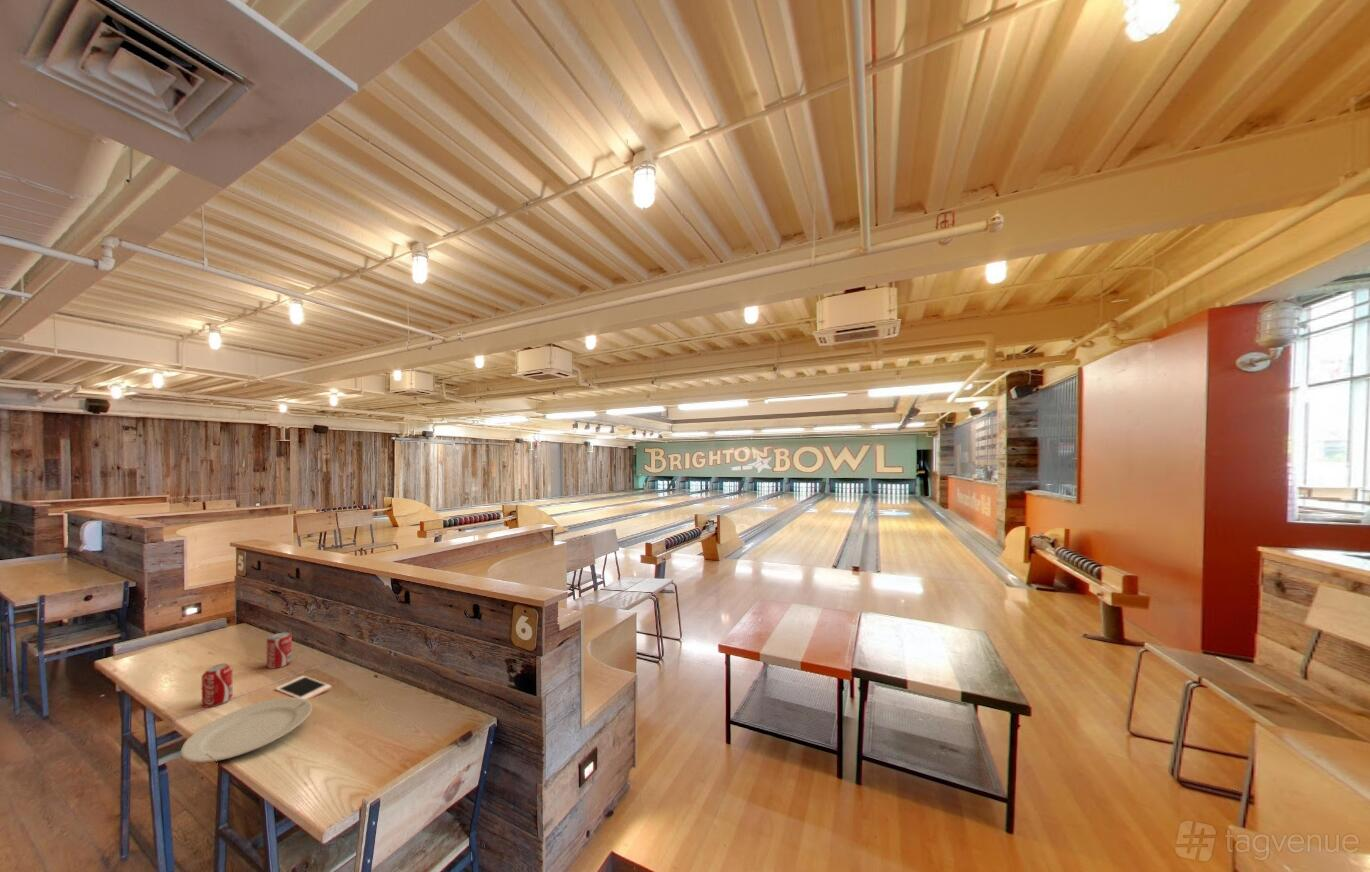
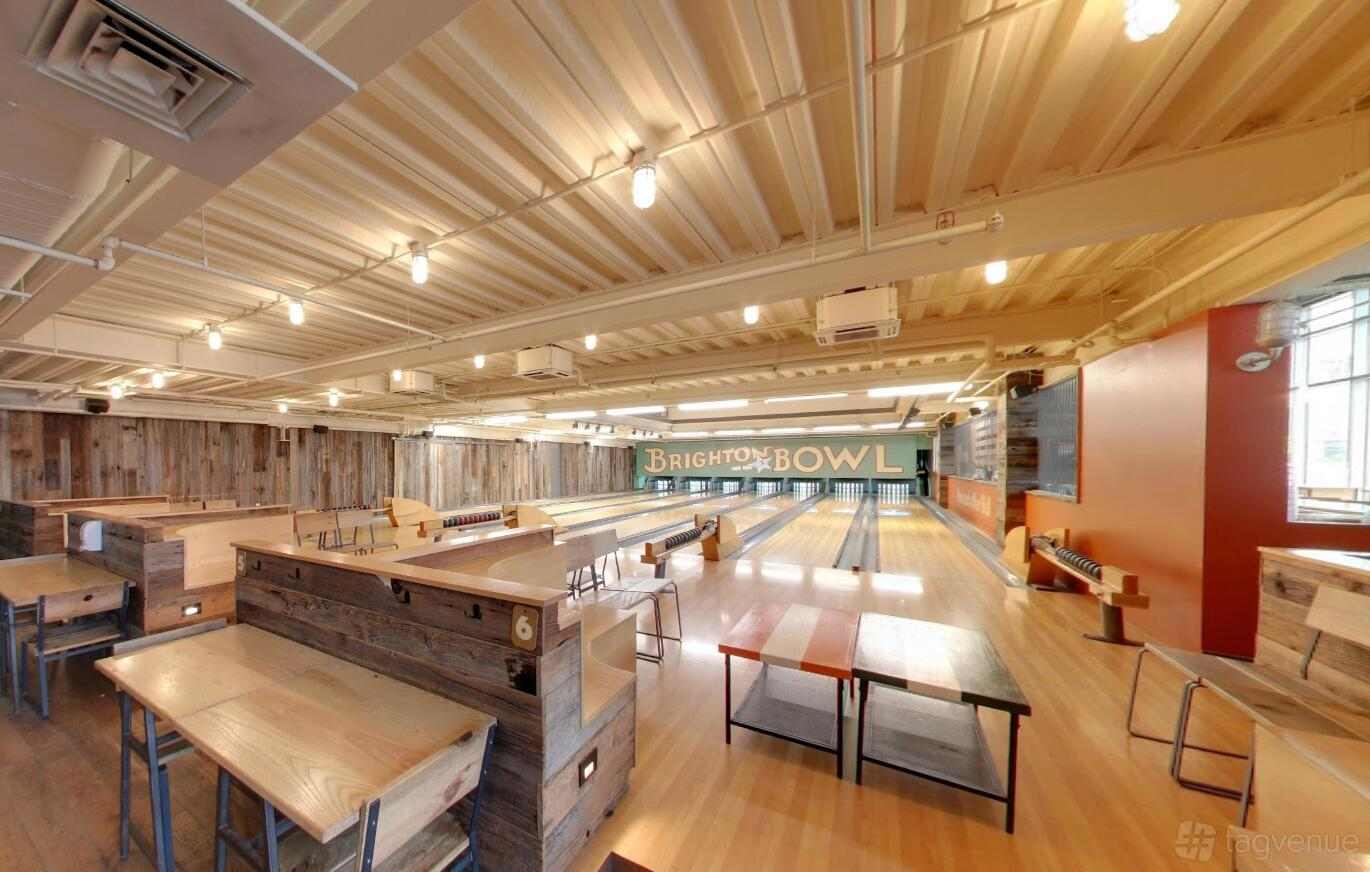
- beverage can [266,631,293,670]
- chinaware [180,697,313,763]
- beverage can [201,663,234,708]
- cell phone [274,675,332,700]
